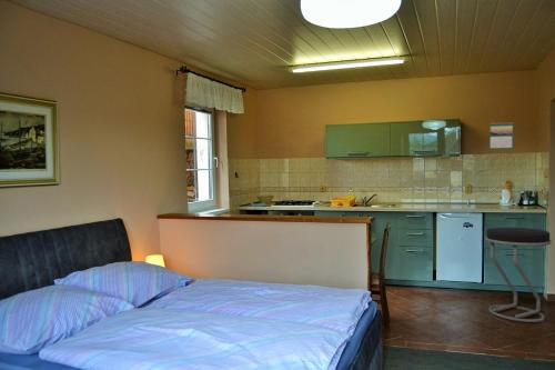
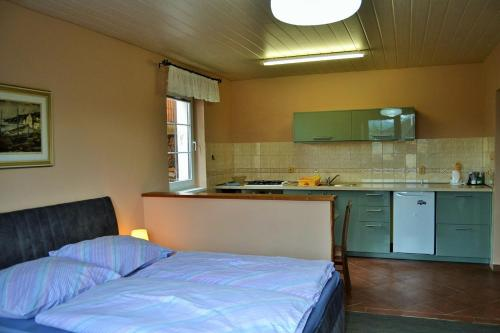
- calendar [488,121,515,150]
- stool [484,227,553,323]
